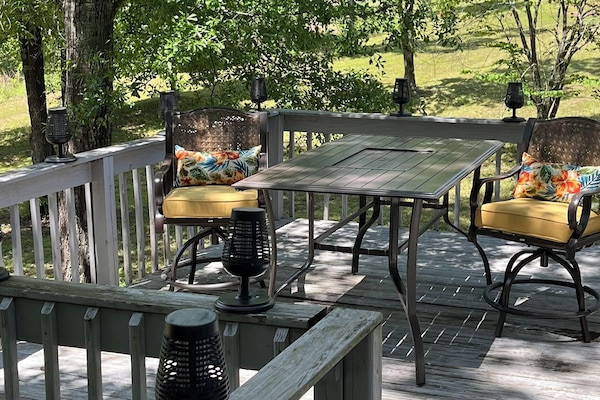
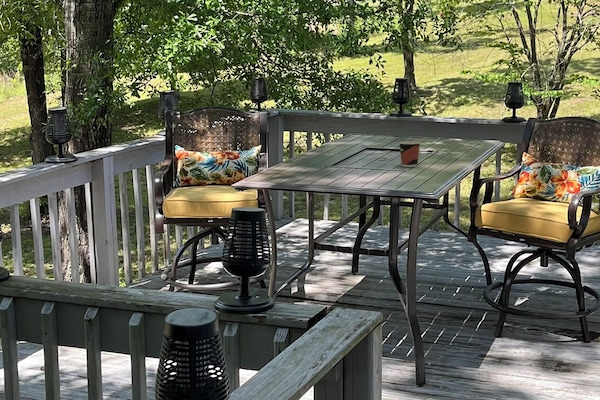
+ cup [398,140,421,168]
